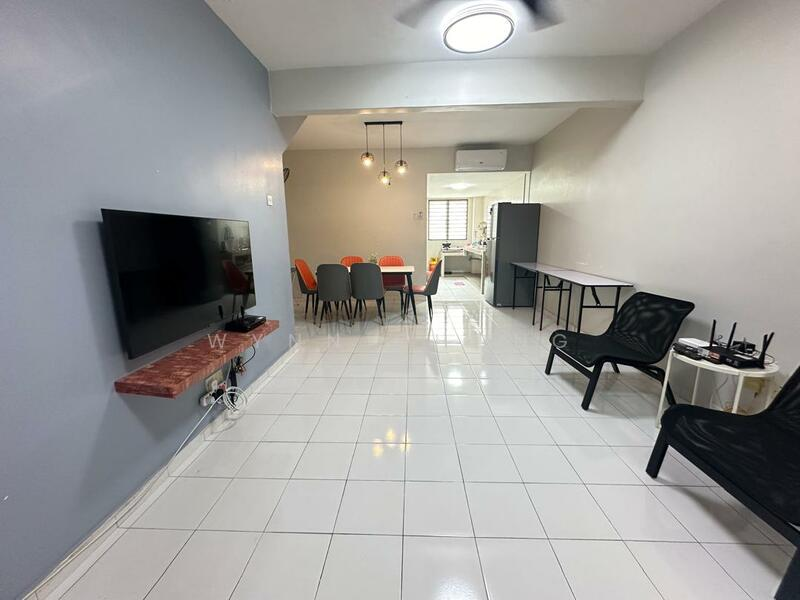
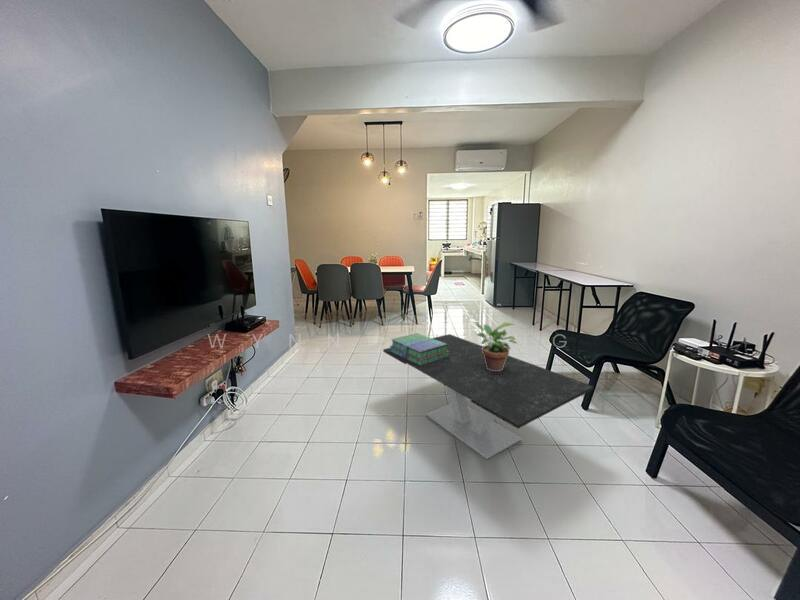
+ coffee table [382,333,594,460]
+ stack of books [388,332,450,366]
+ potted plant [473,321,518,371]
